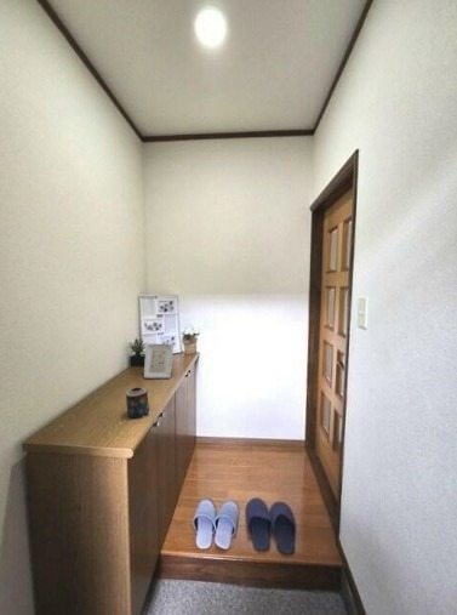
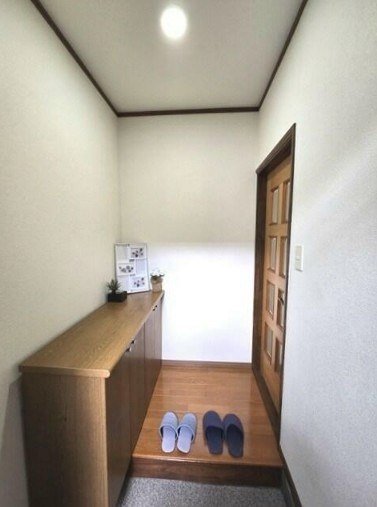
- picture frame [143,342,175,380]
- candle [125,386,153,420]
